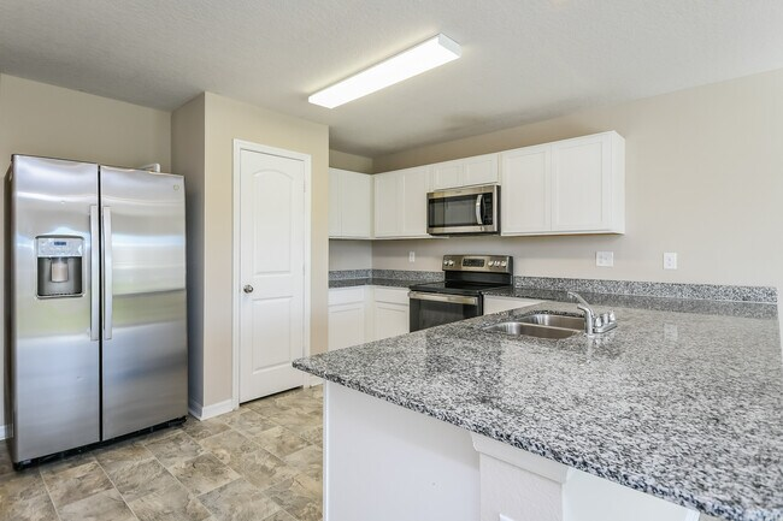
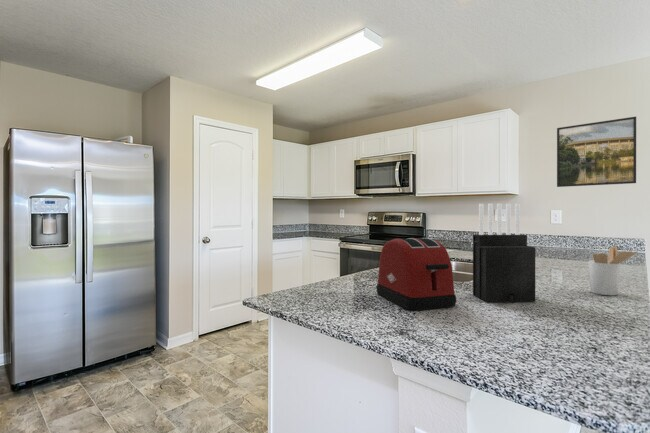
+ knife block [472,202,536,304]
+ toaster [376,237,457,311]
+ utensil holder [587,245,639,296]
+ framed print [556,116,637,188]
